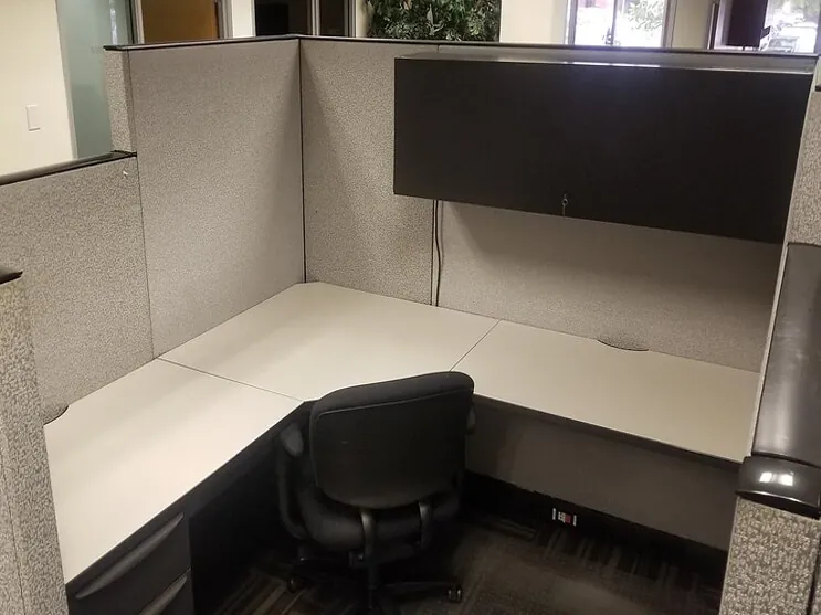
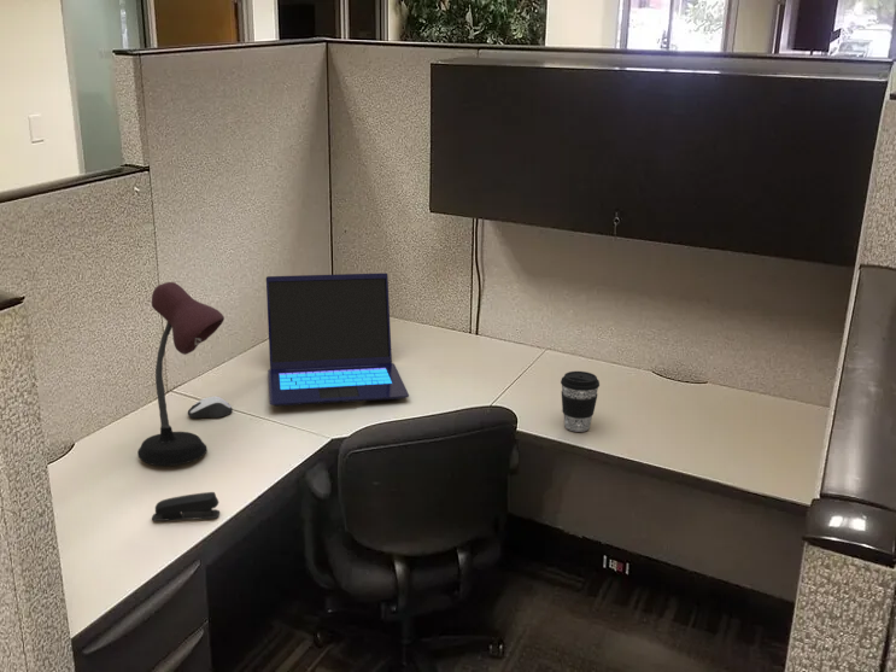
+ laptop [265,271,410,408]
+ desk lamp [136,281,226,467]
+ stapler [151,491,221,522]
+ coffee cup [560,370,601,433]
+ computer mouse [187,396,234,420]
